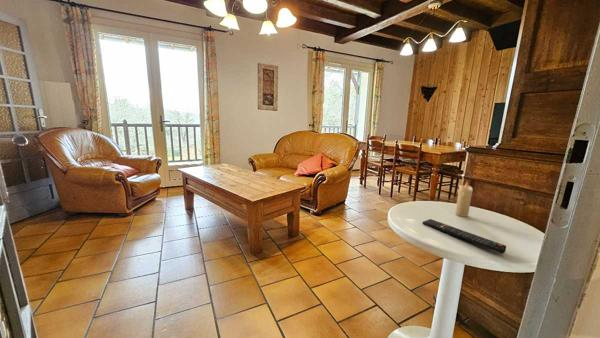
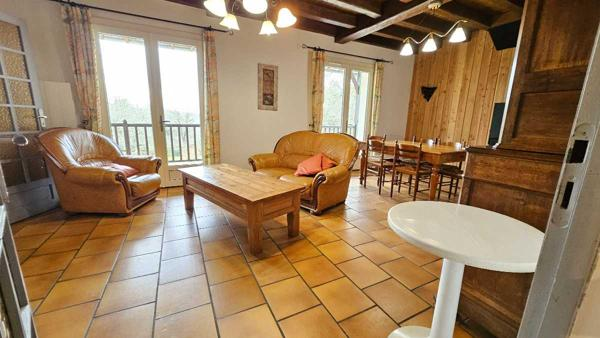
- remote control [422,218,507,255]
- candle [454,180,474,218]
